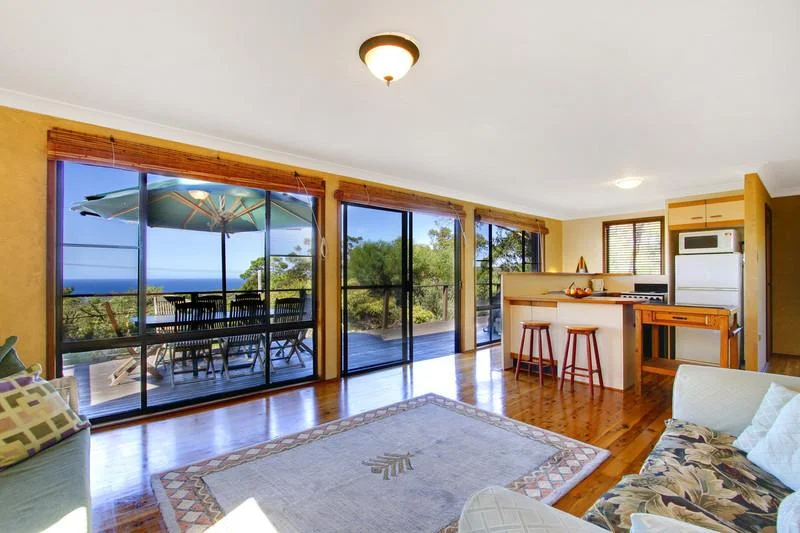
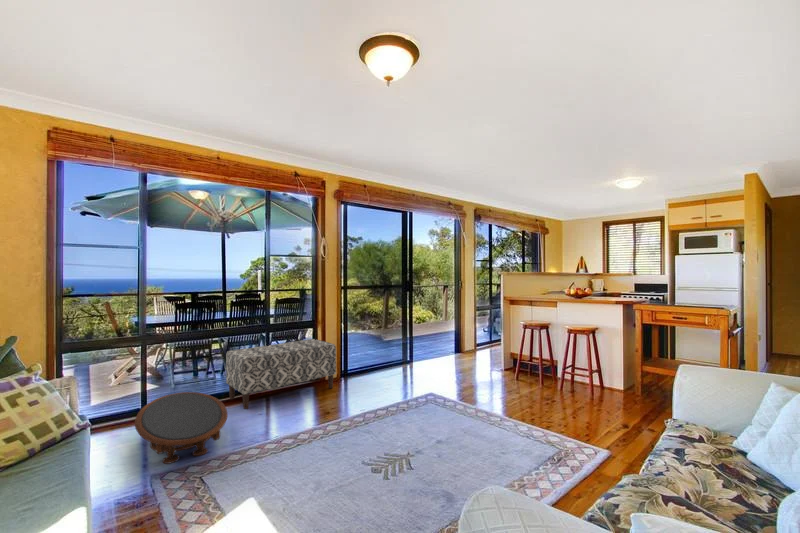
+ coffee table [134,391,229,465]
+ bench [225,338,337,410]
